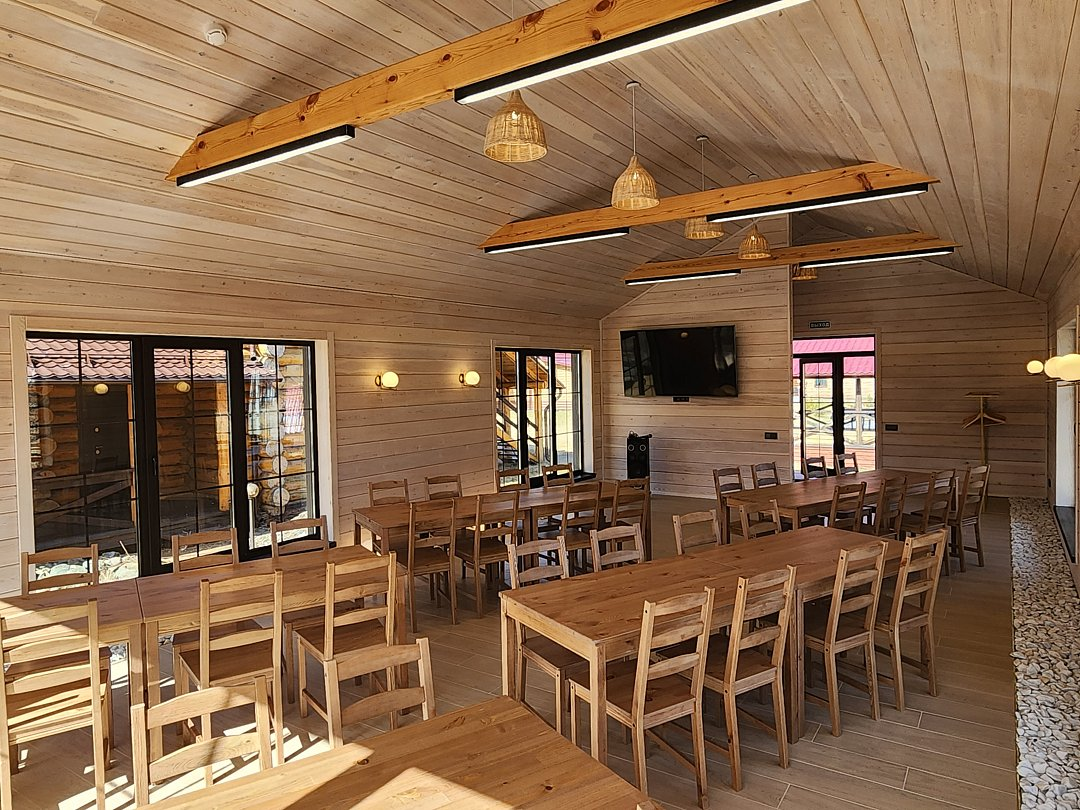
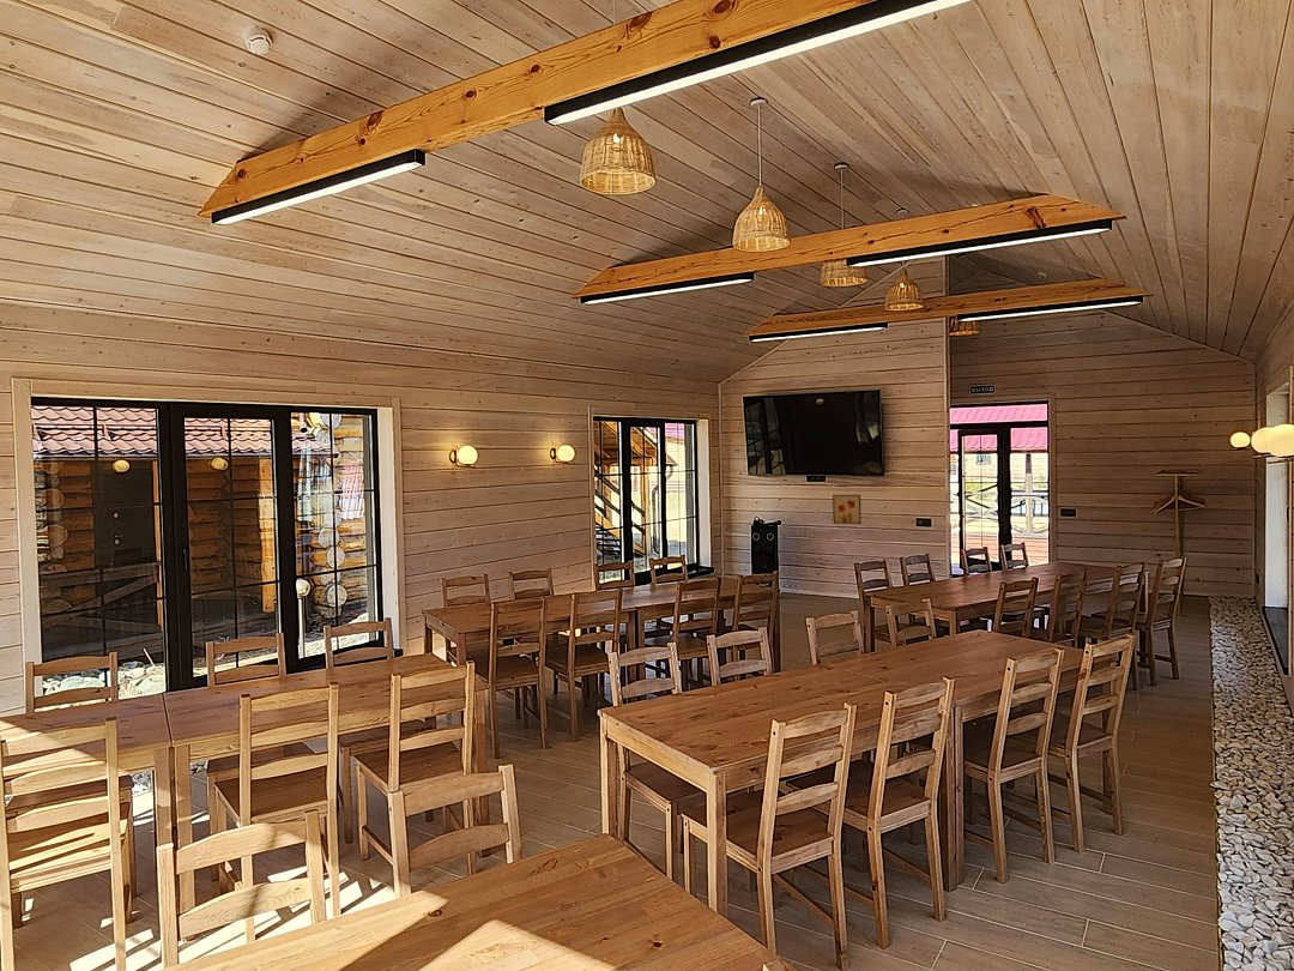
+ wall art [832,494,863,525]
